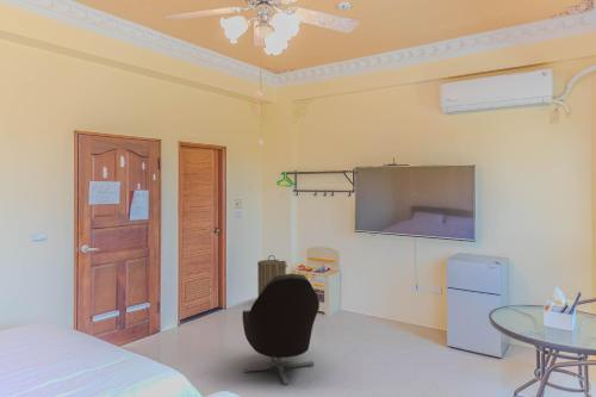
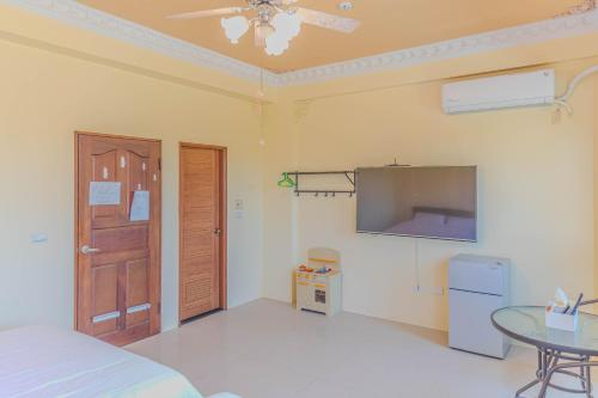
- armchair [242,273,321,385]
- laundry hamper [256,254,288,297]
